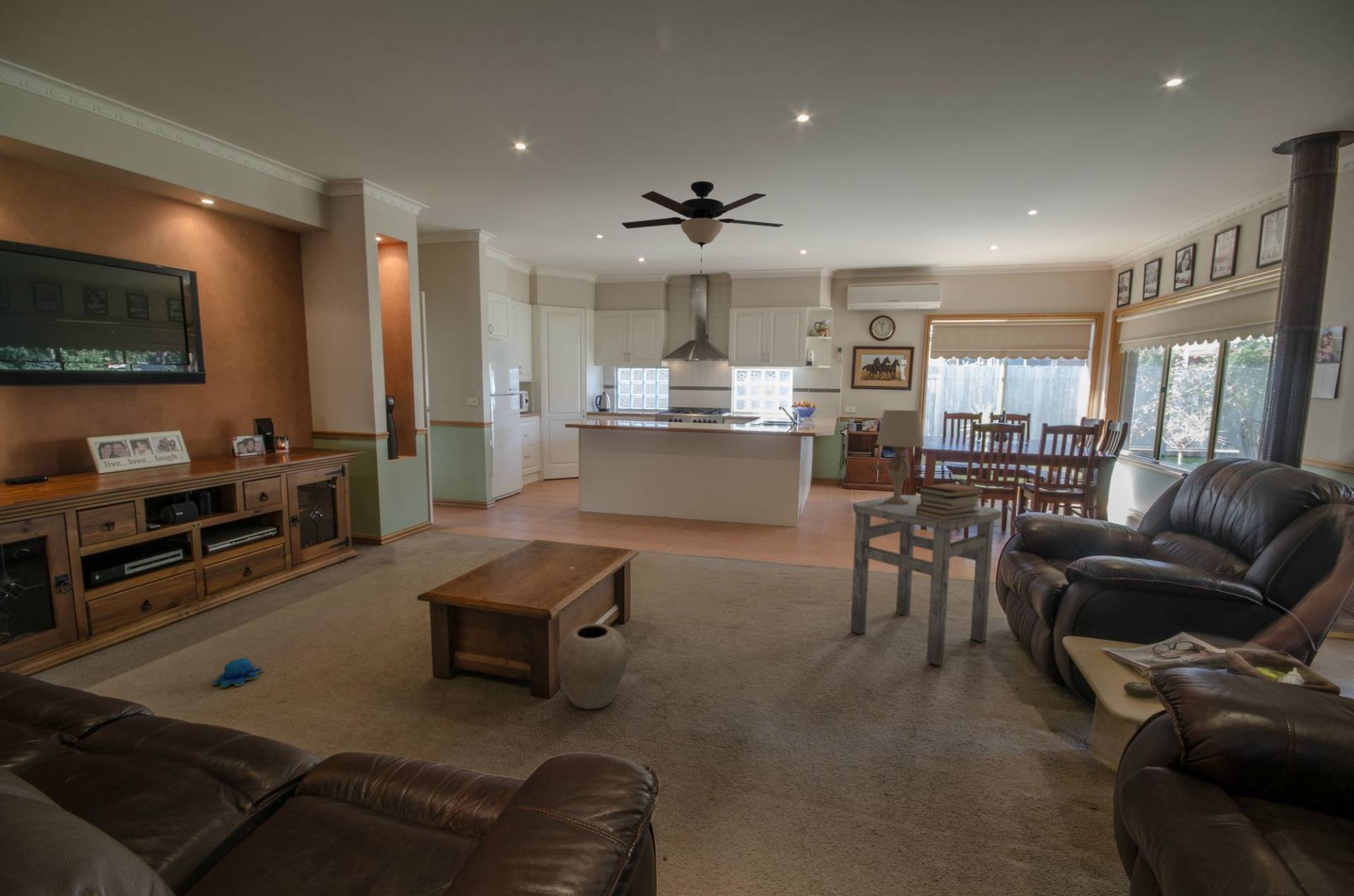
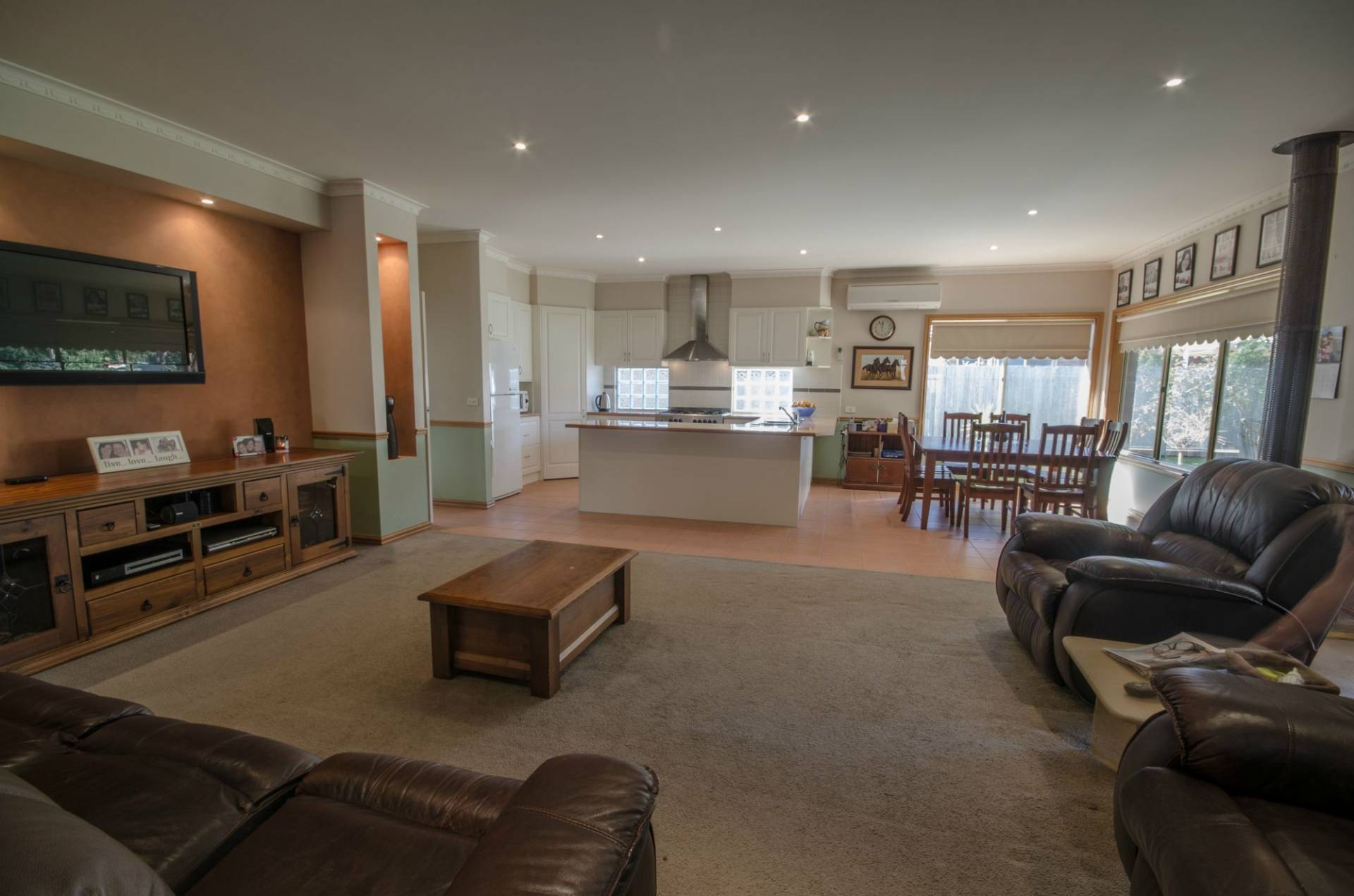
- plush toy [212,657,263,689]
- ceiling fan [621,180,784,274]
- book stack [916,482,986,520]
- vase [556,622,628,710]
- table lamp [875,410,925,504]
- side table [850,494,1002,666]
